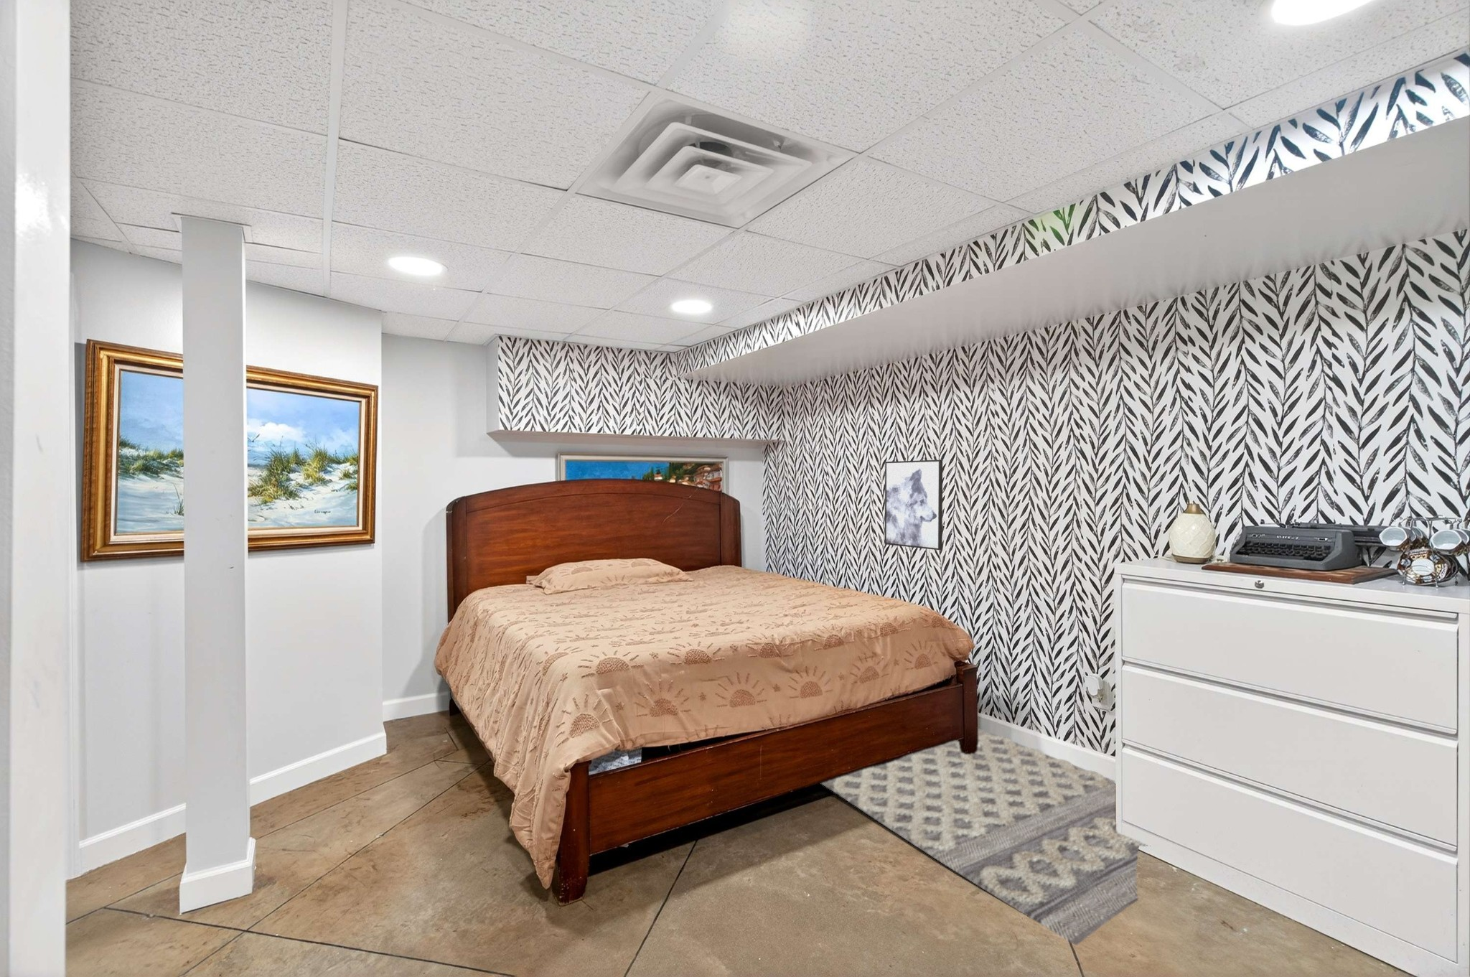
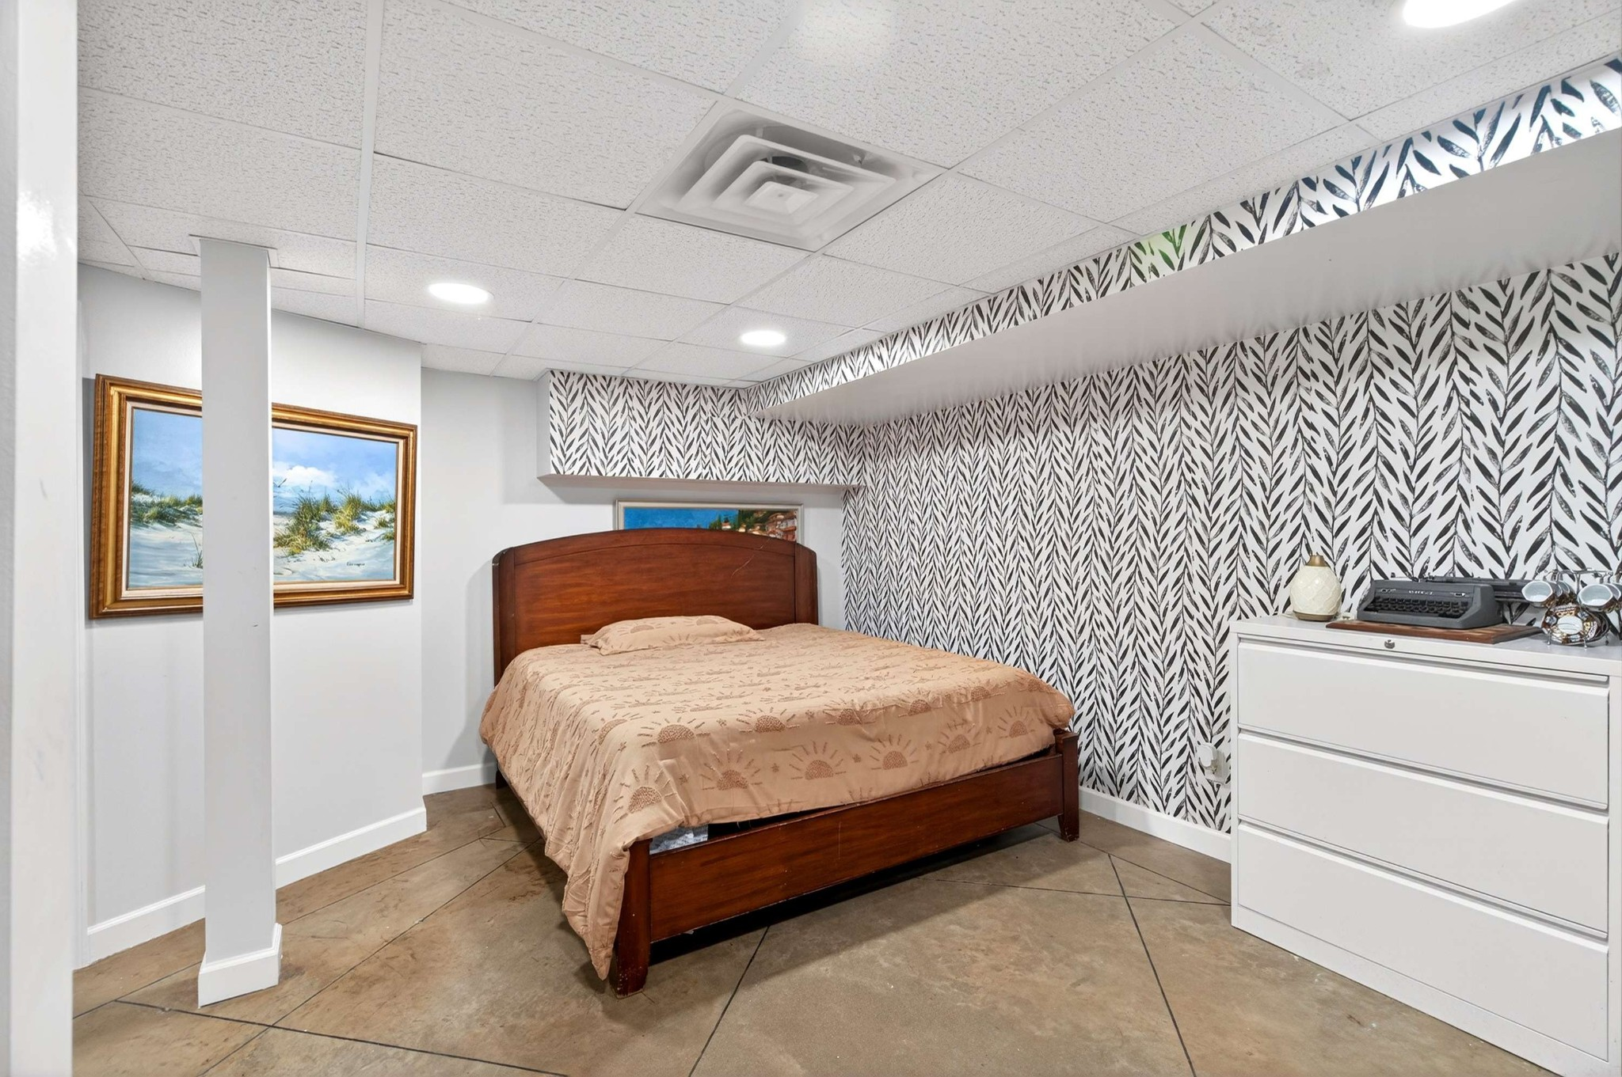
- rug [822,728,1150,946]
- wall art [885,459,944,551]
